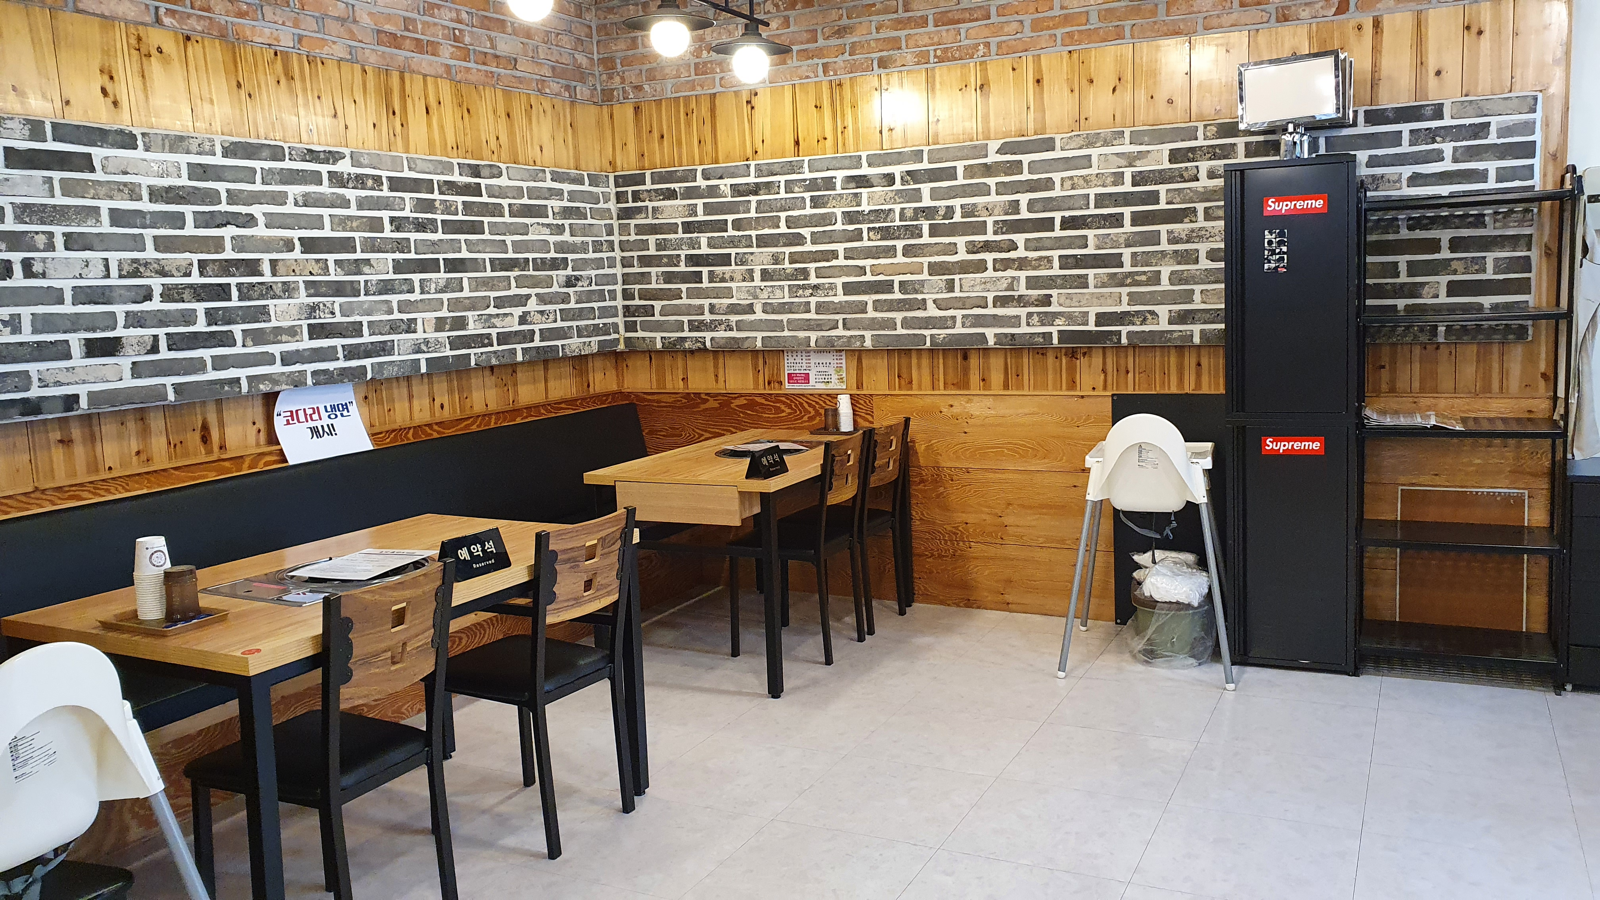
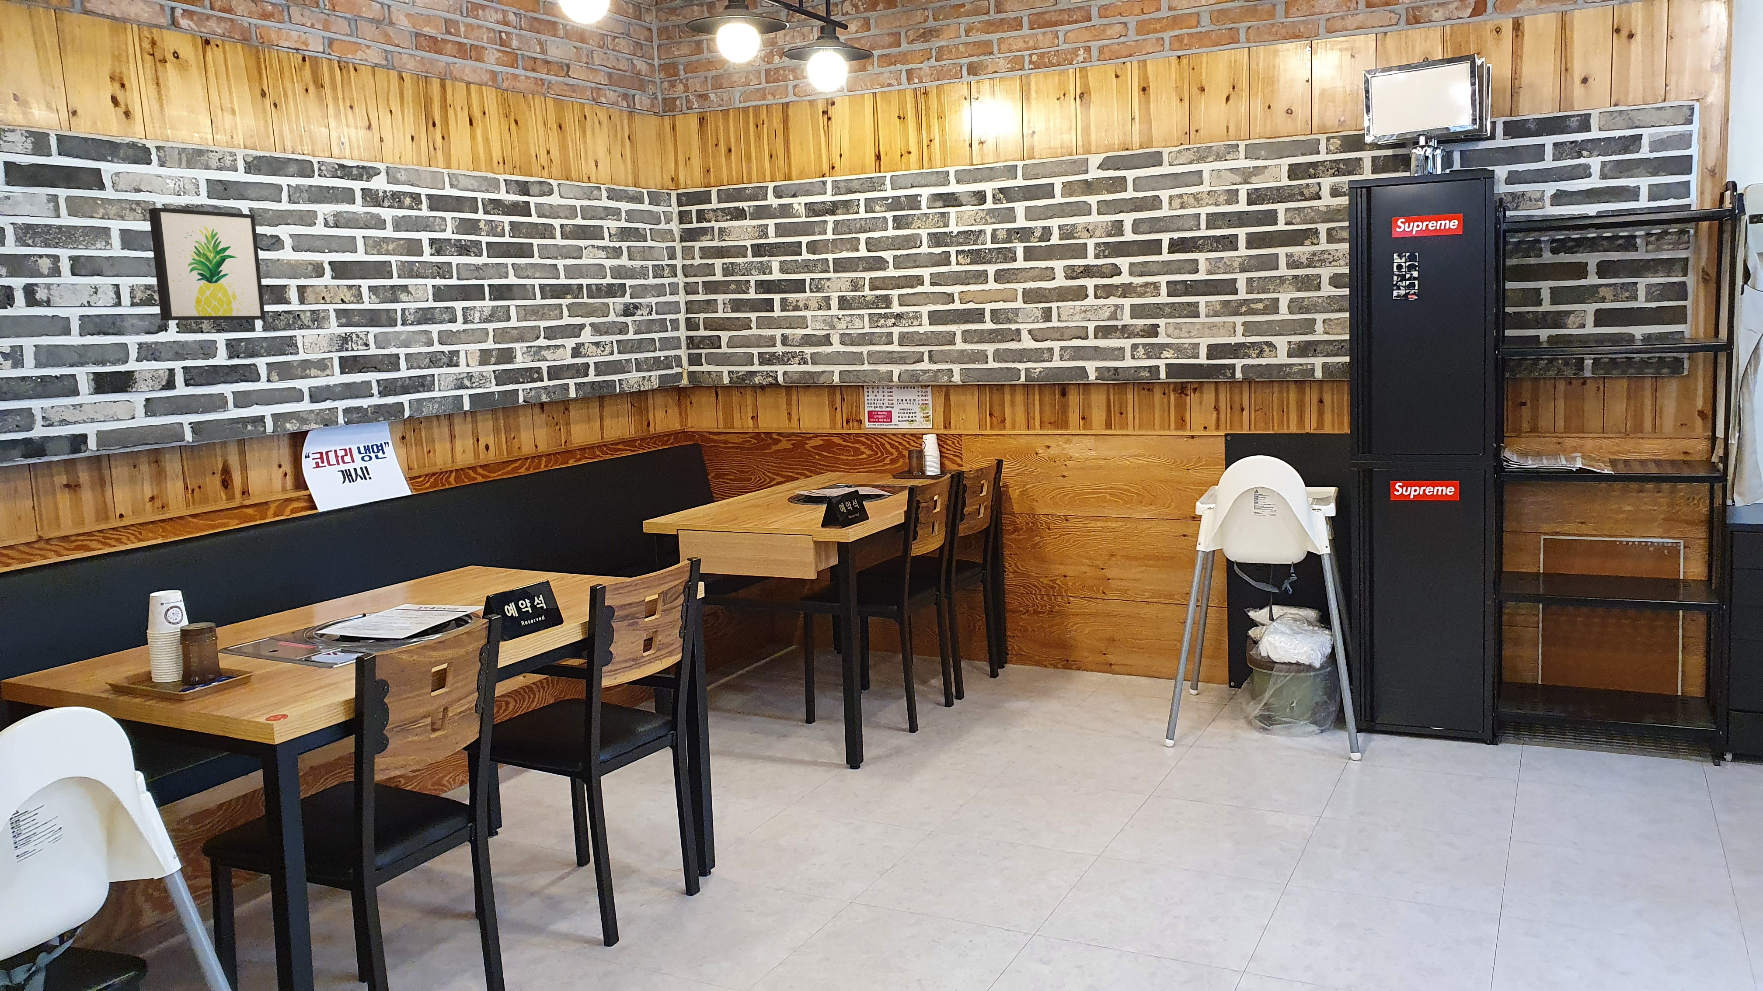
+ wall art [148,207,265,321]
